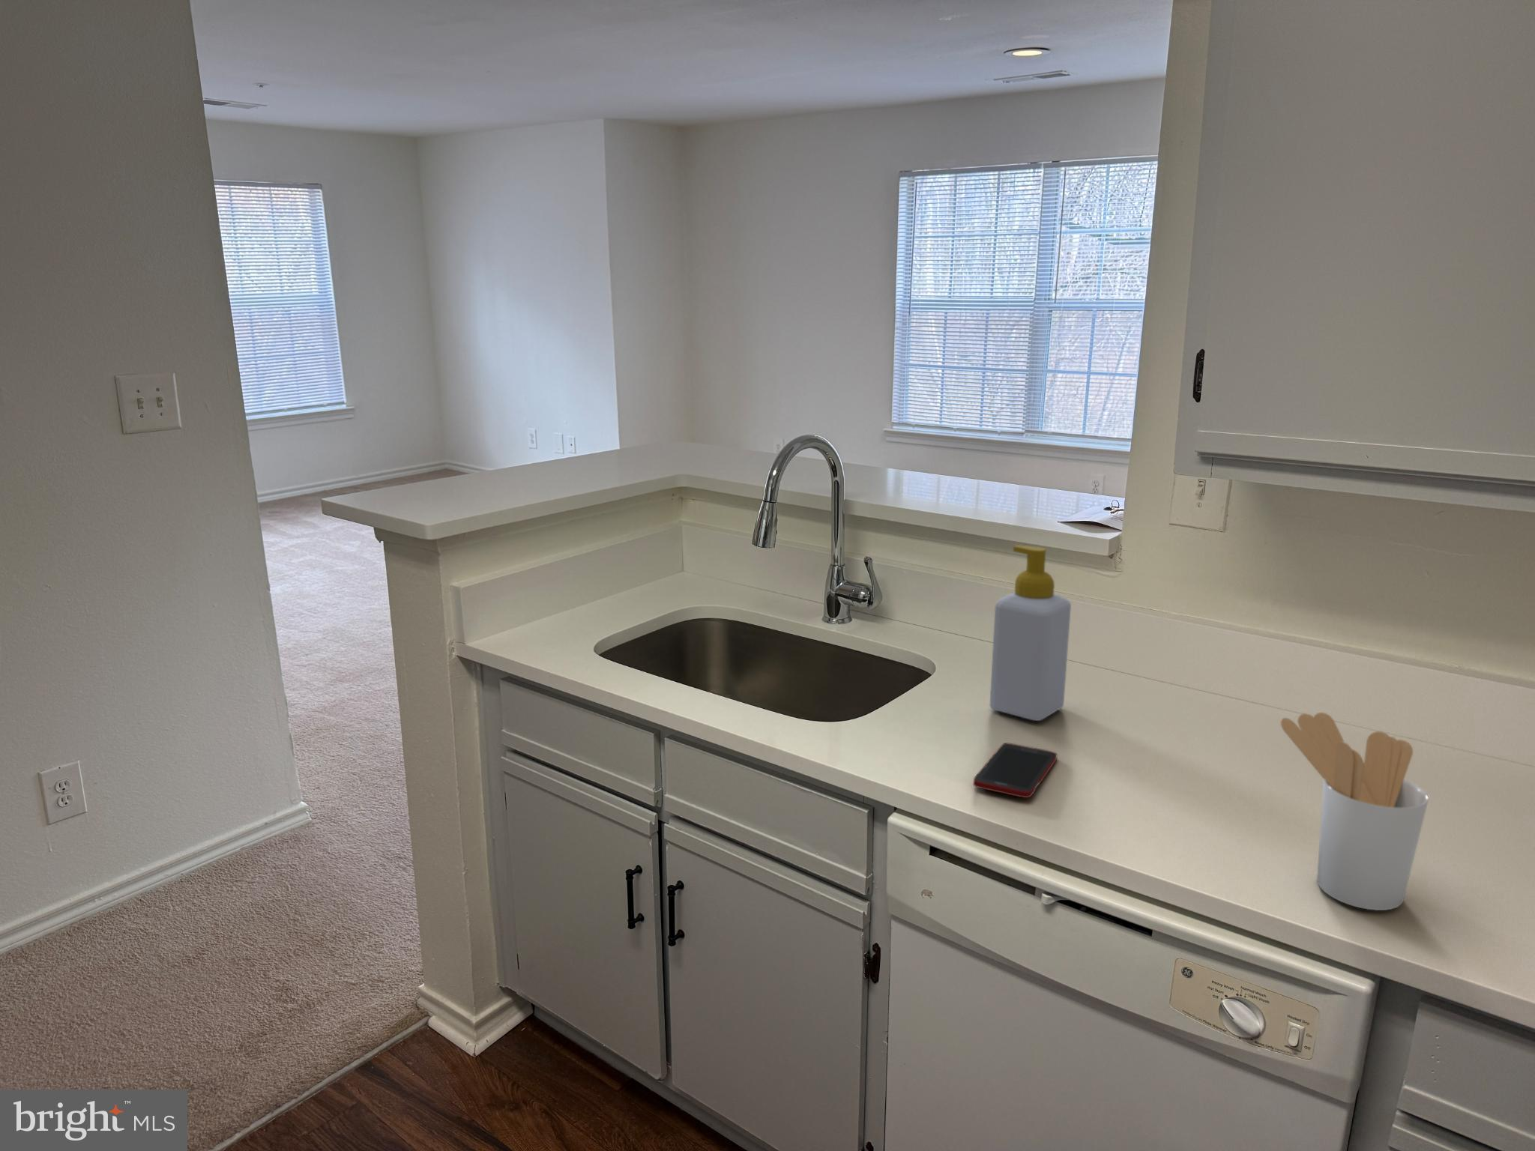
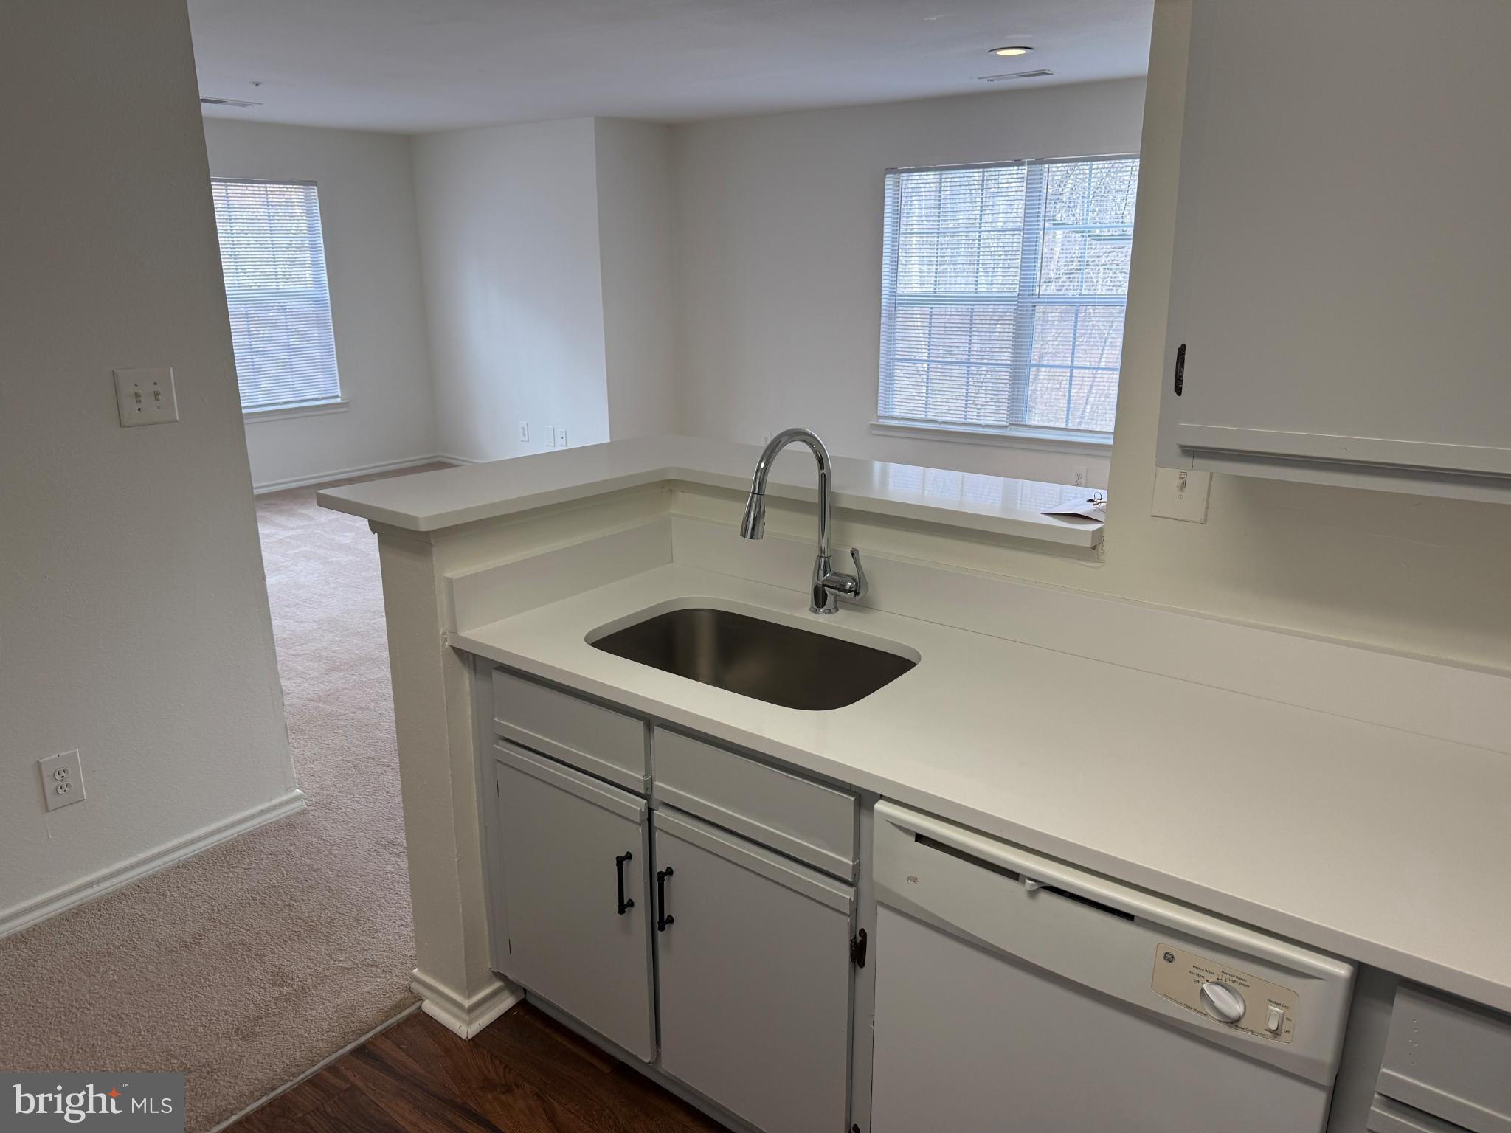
- cell phone [972,742,1058,799]
- soap bottle [989,544,1072,722]
- utensil holder [1280,712,1430,912]
